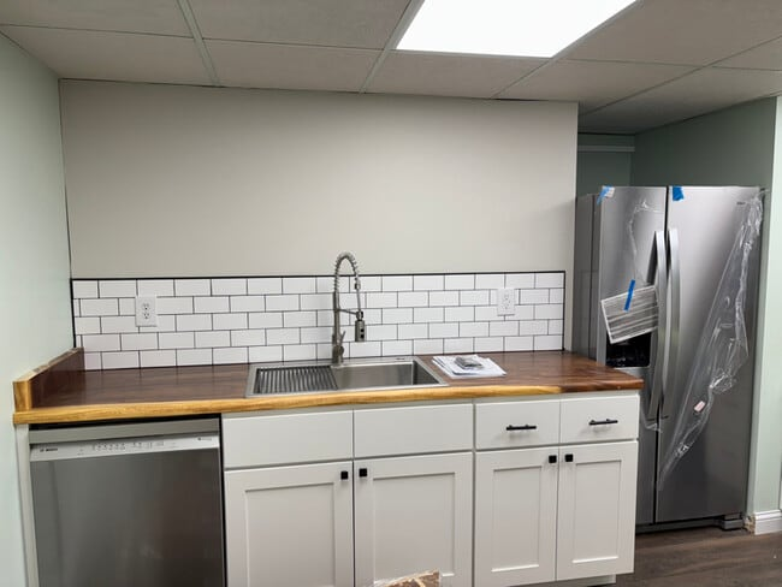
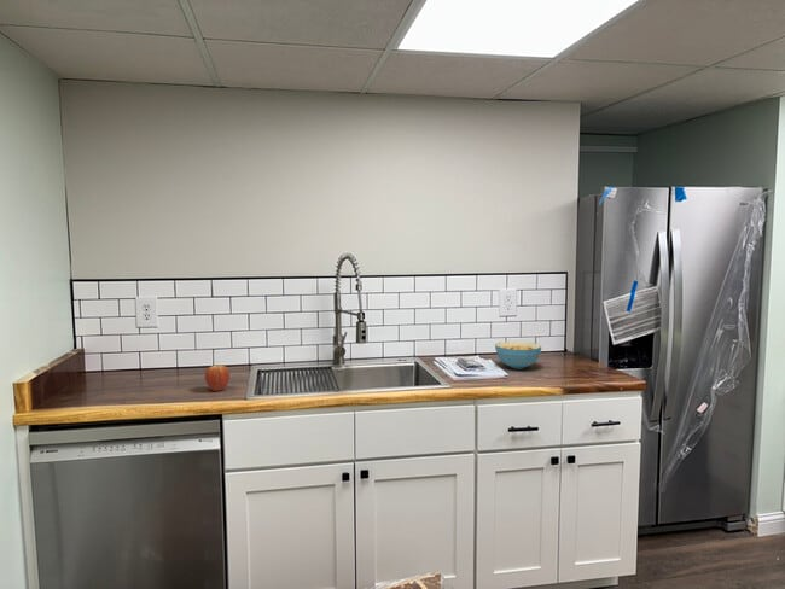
+ fruit [204,362,231,392]
+ cereal bowl [494,340,542,371]
